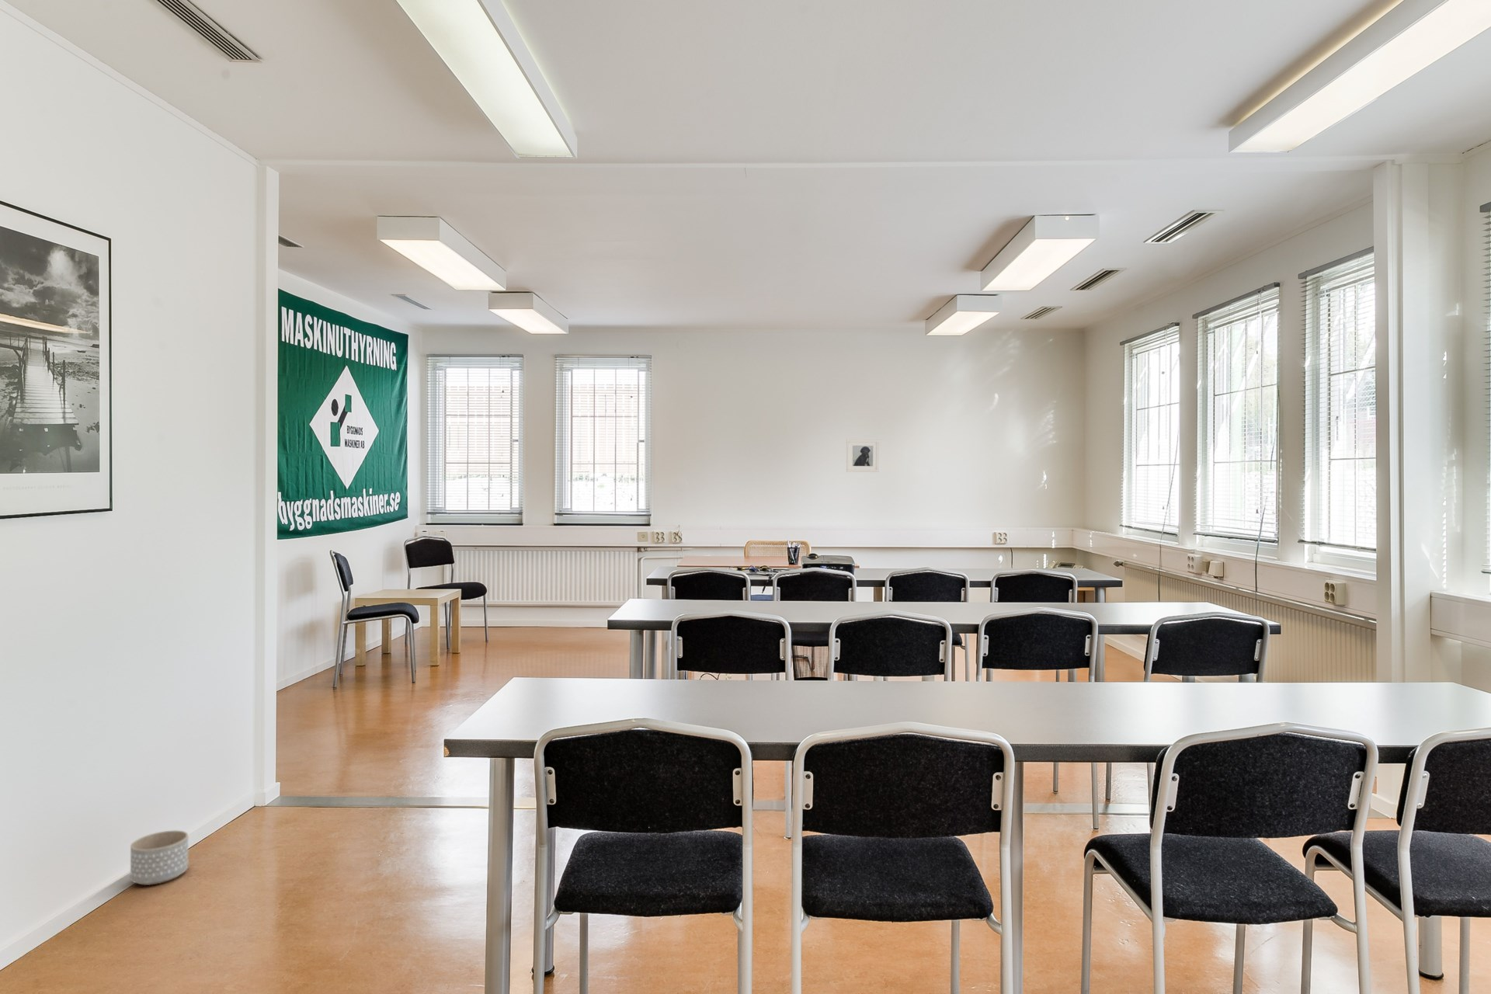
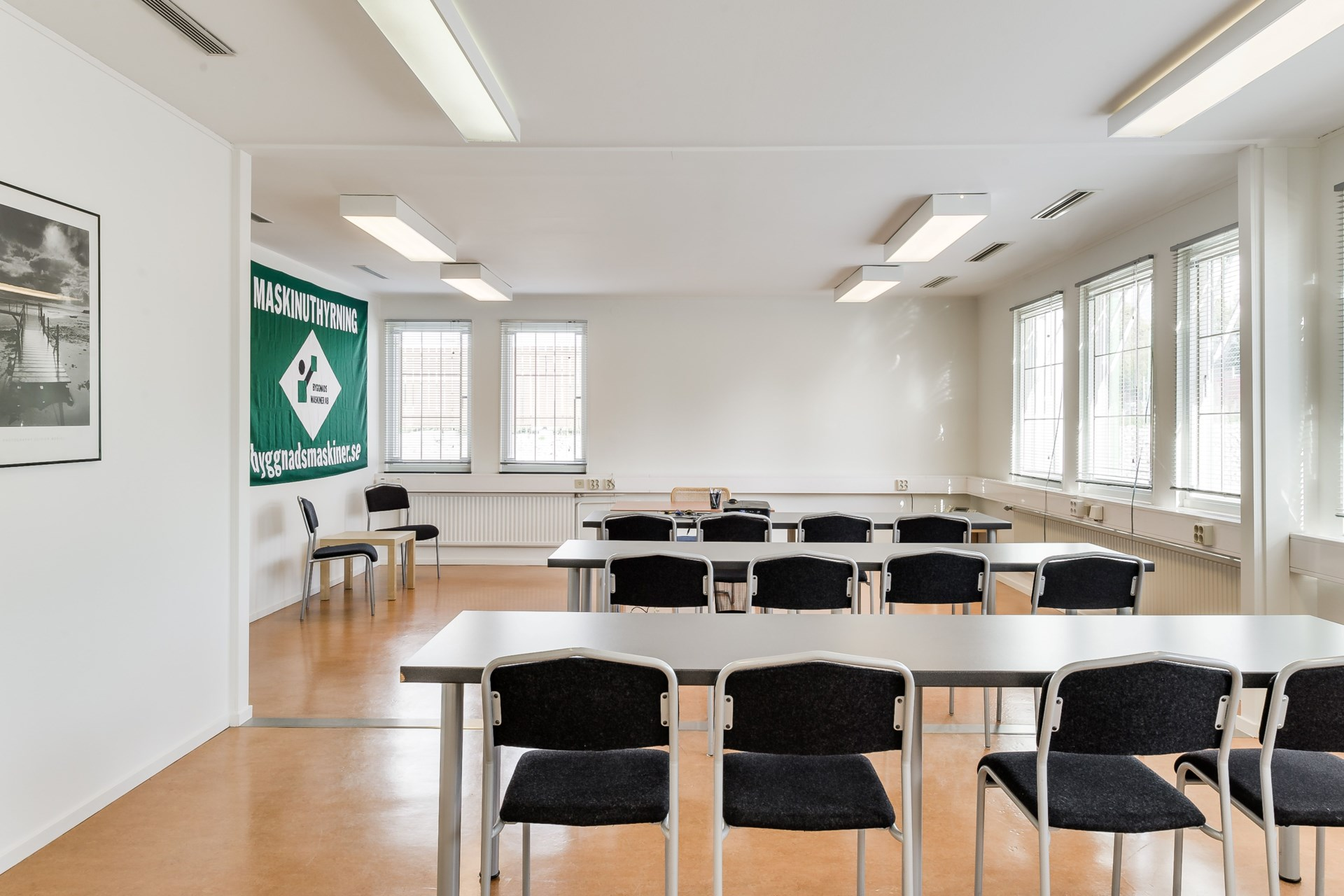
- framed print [845,438,880,473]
- planter [130,830,189,886]
